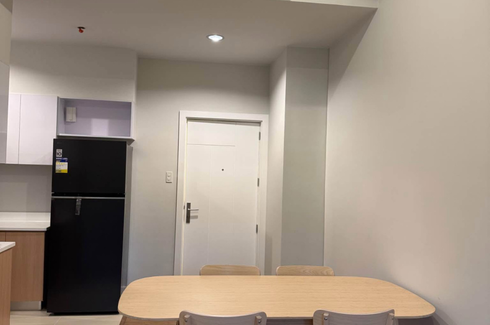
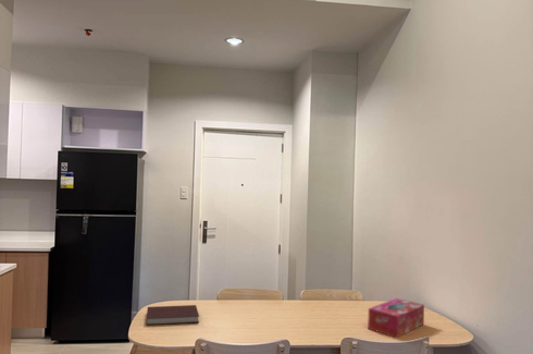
+ notebook [145,304,200,326]
+ tissue box [367,297,425,339]
